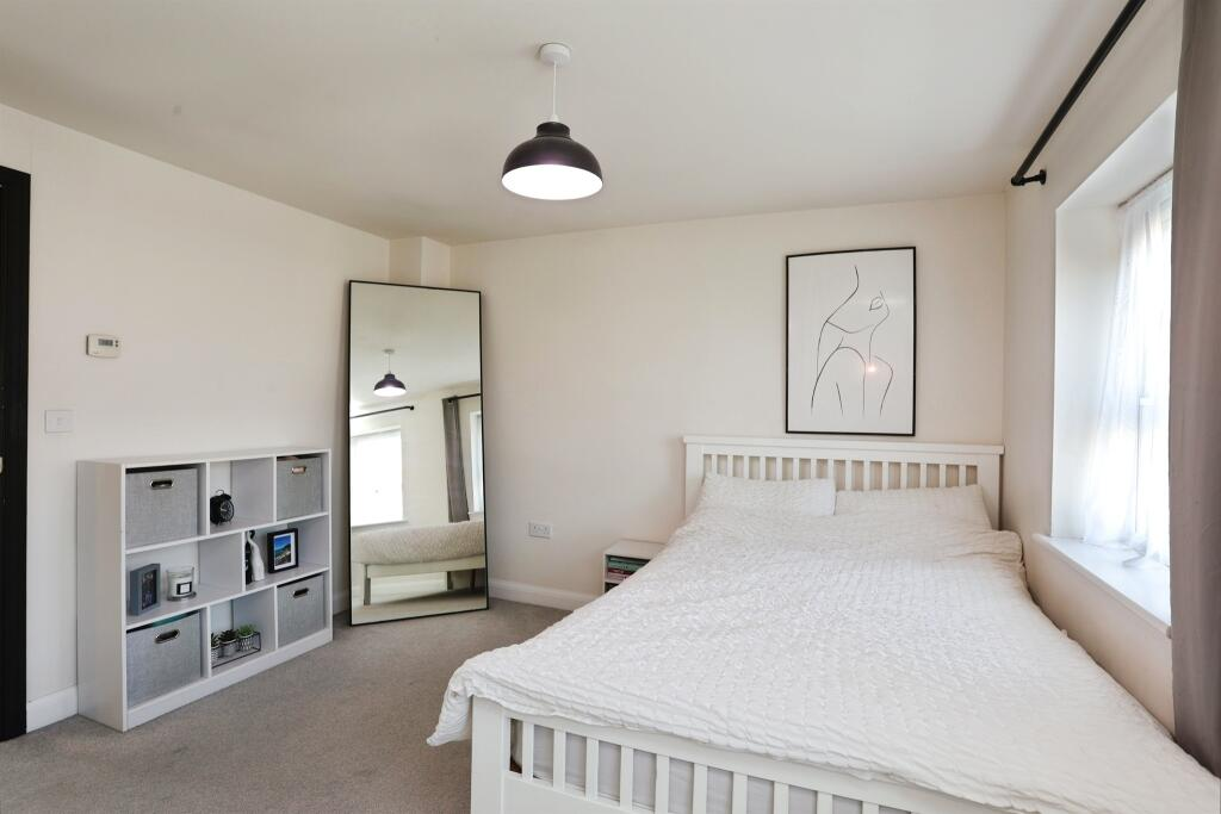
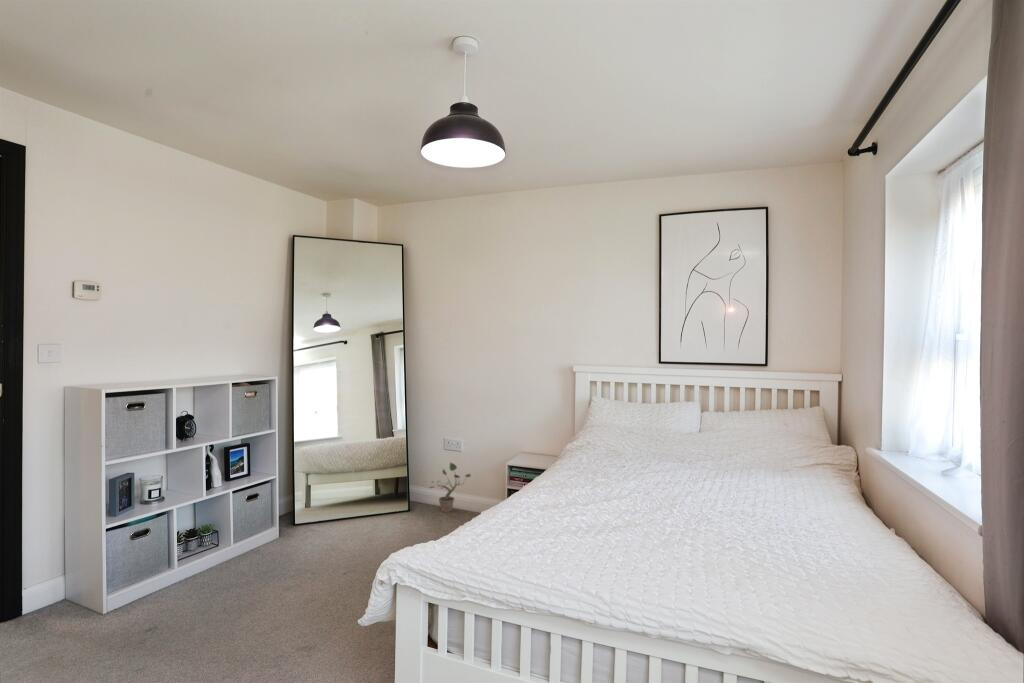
+ potted plant [428,461,472,513]
